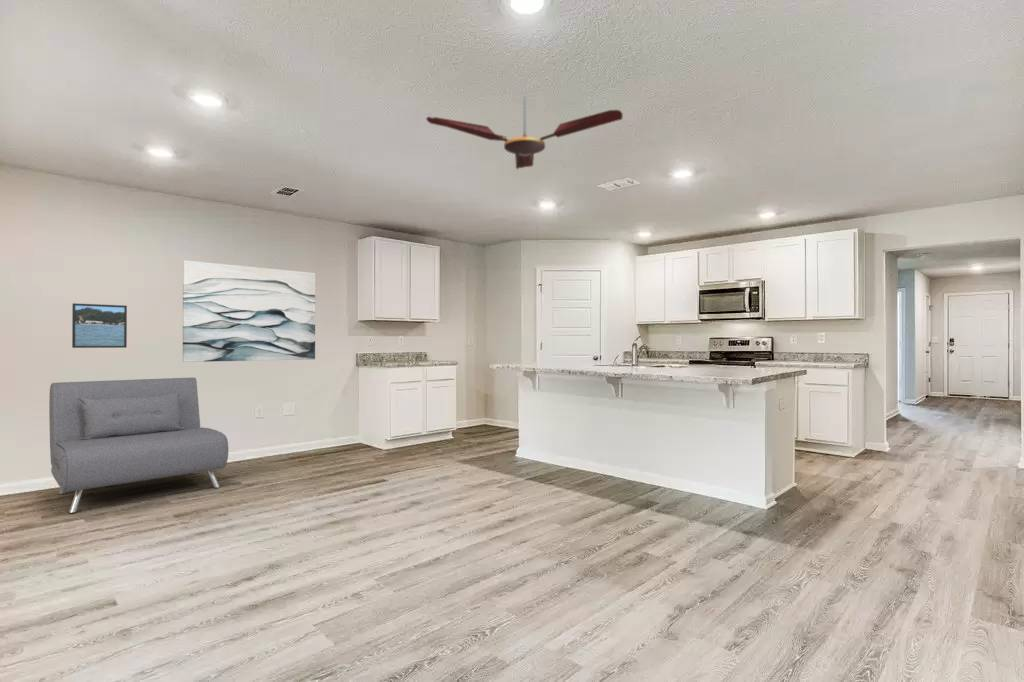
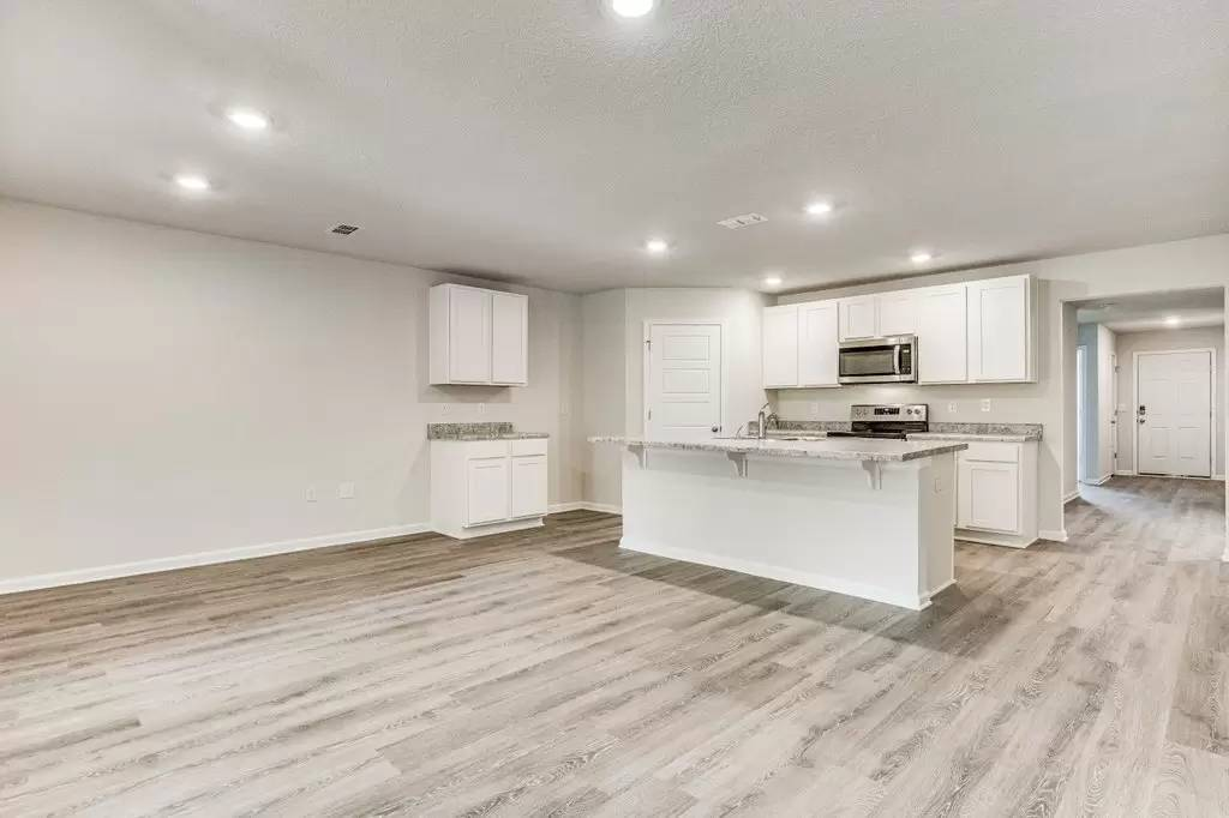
- wall art [182,259,316,363]
- sofa [48,377,229,514]
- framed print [71,302,128,349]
- ceiling fan [425,95,624,170]
